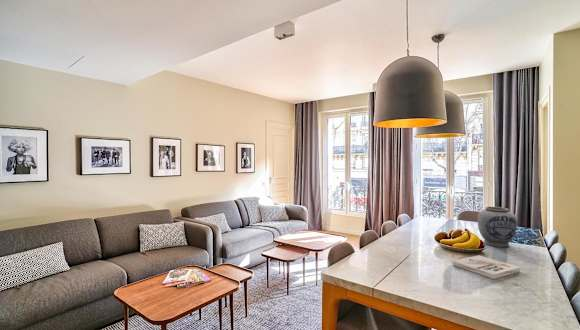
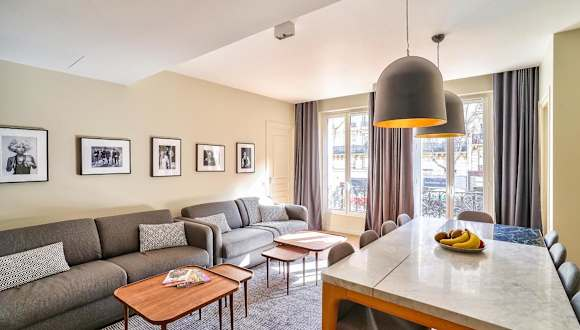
- vase [477,206,518,248]
- book [452,254,521,280]
